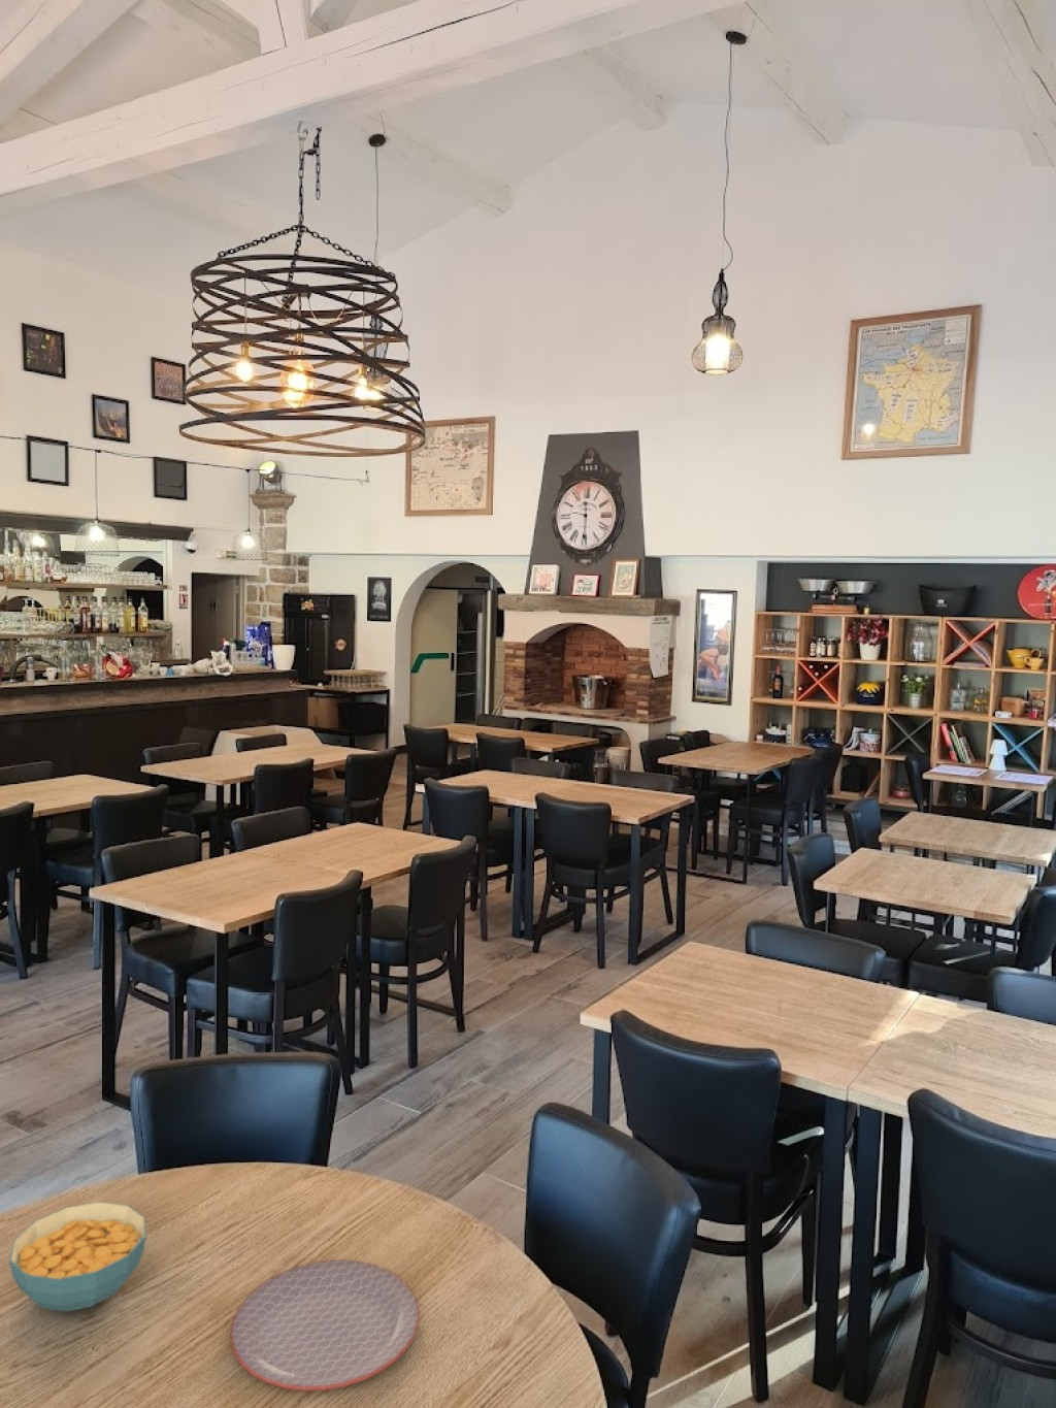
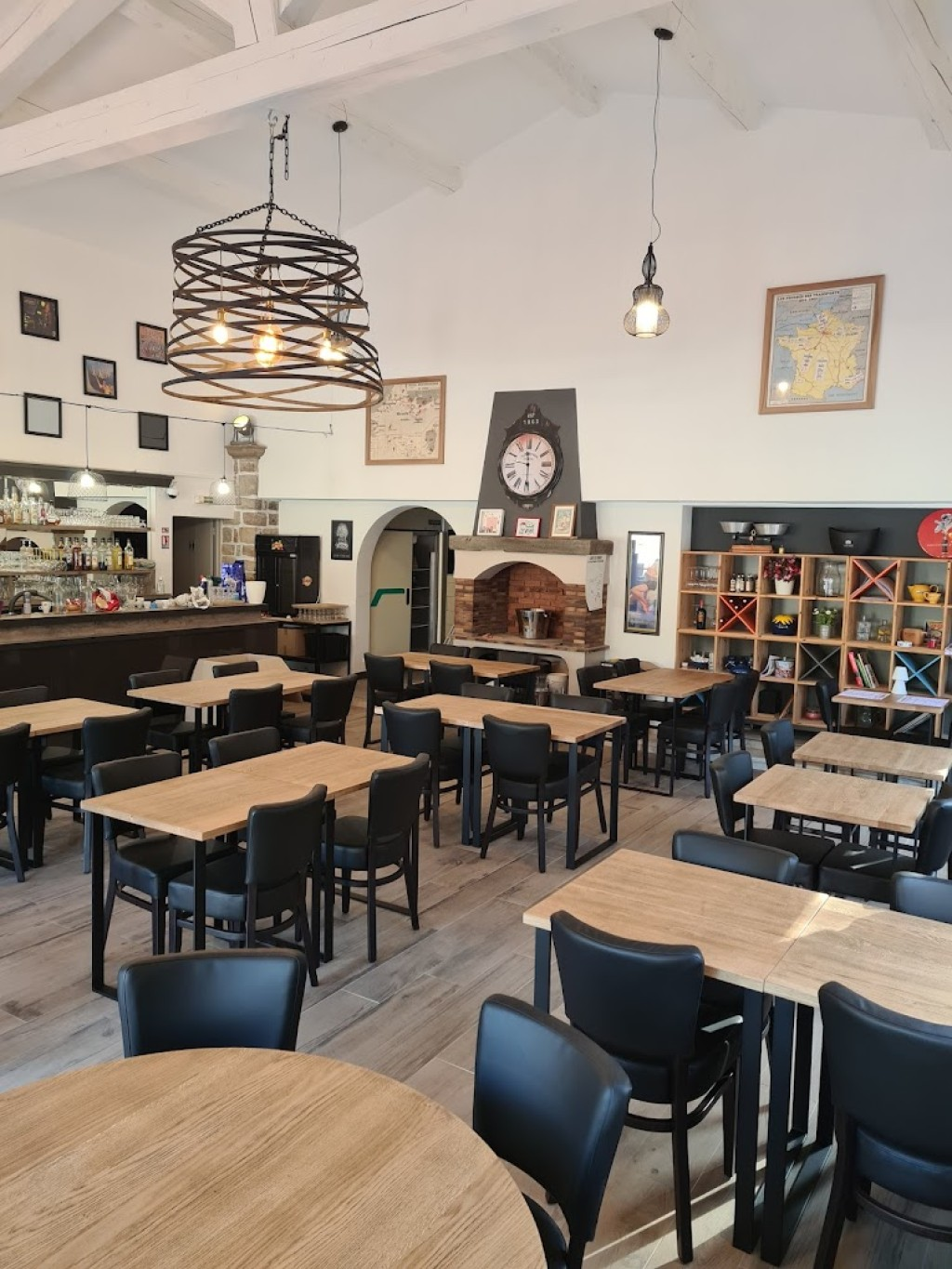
- plate [229,1258,420,1391]
- cereal bowl [8,1201,148,1313]
